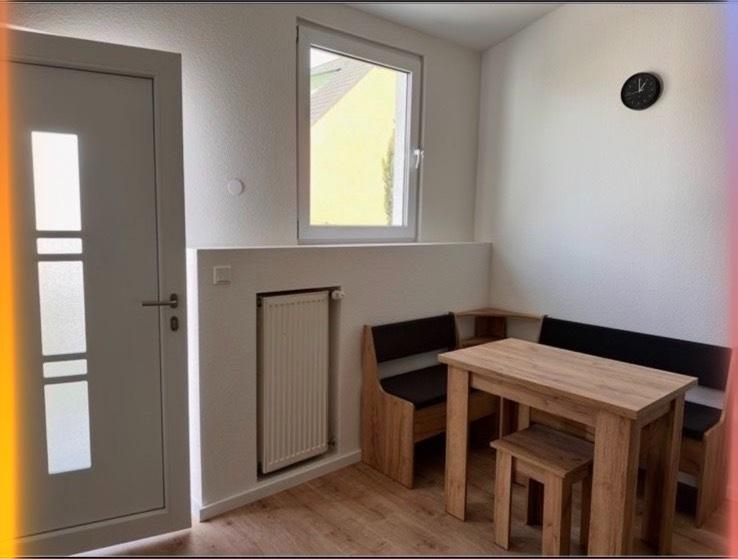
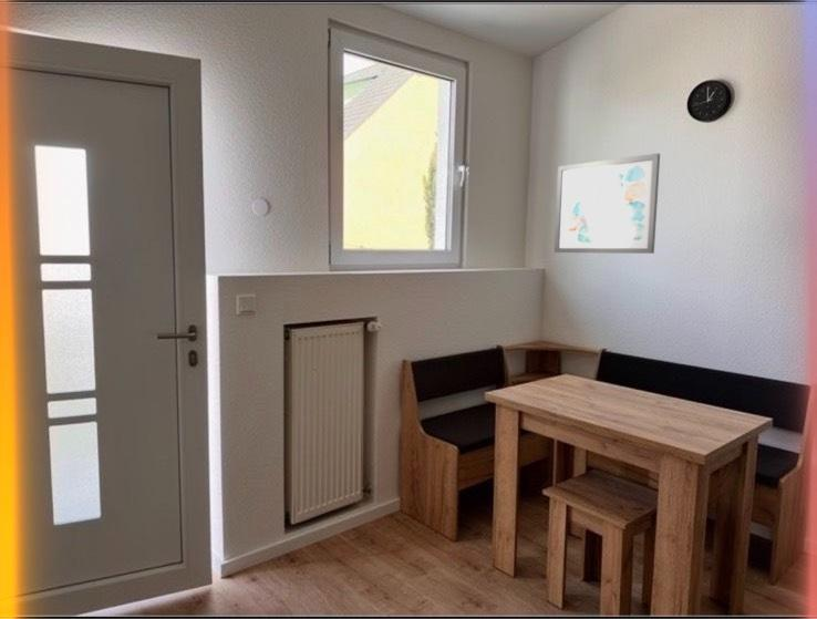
+ wall art [554,153,661,255]
